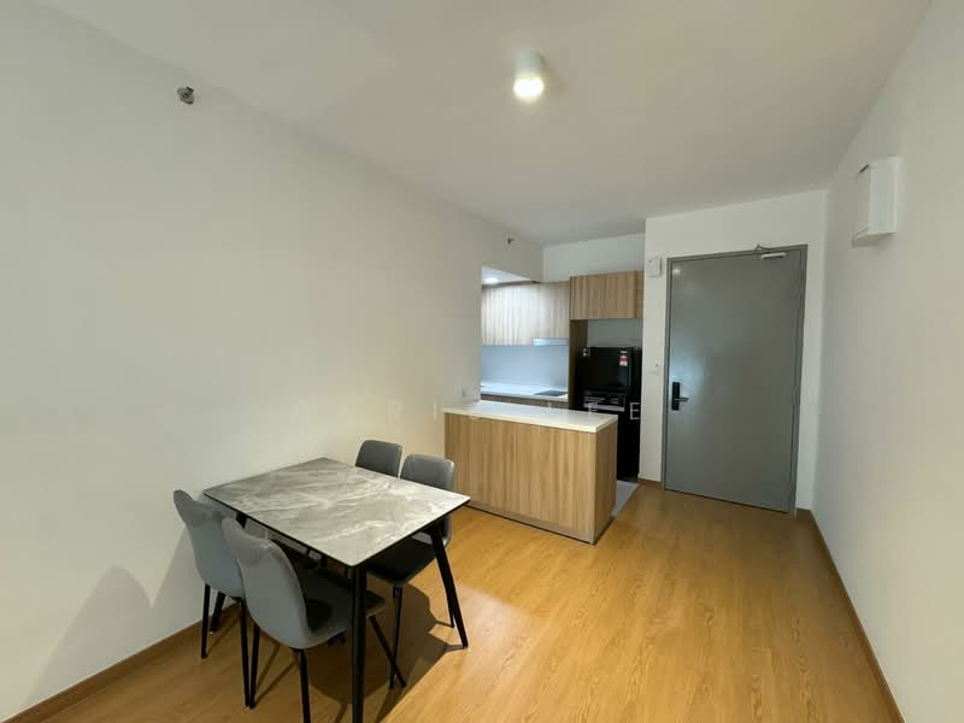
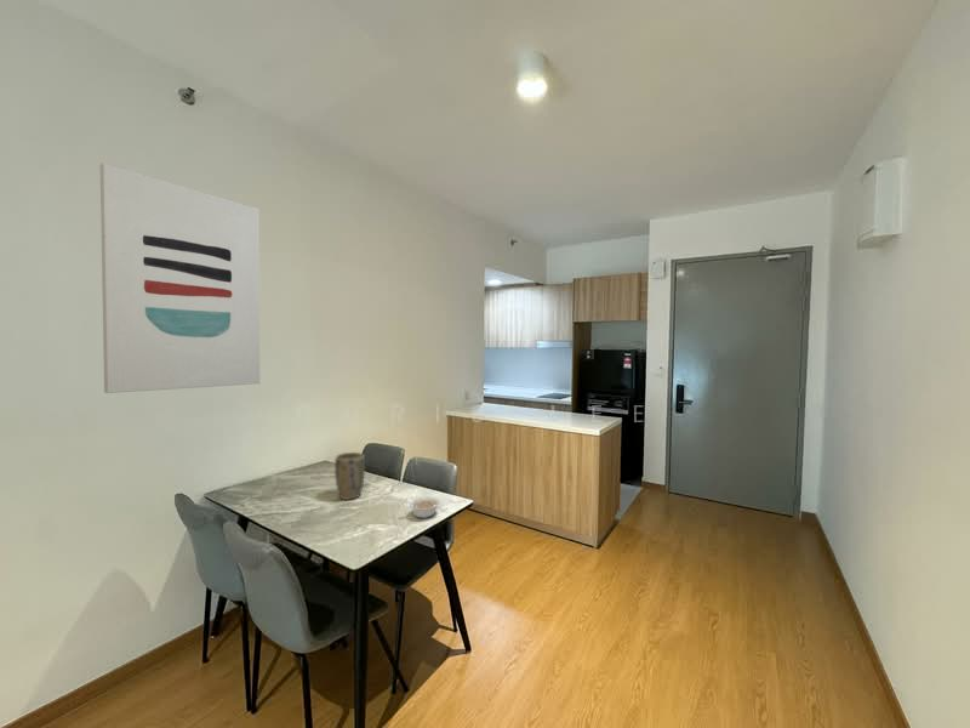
+ legume [403,496,441,519]
+ wall art [99,161,261,394]
+ plant pot [333,451,366,501]
